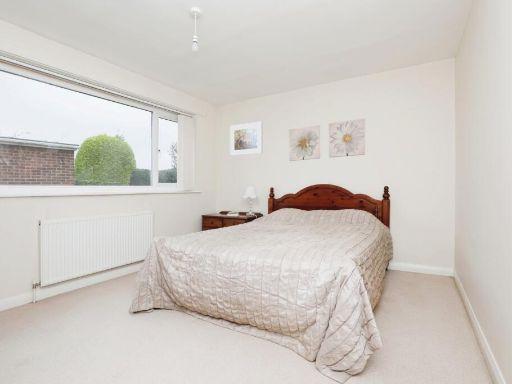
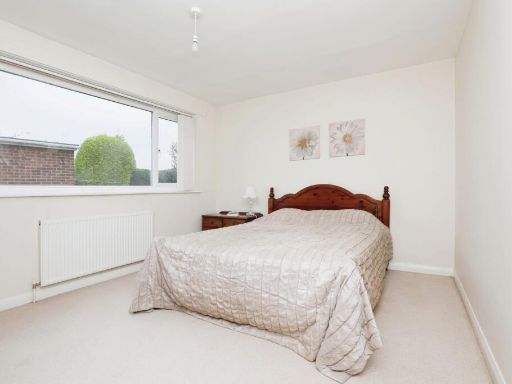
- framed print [229,121,263,157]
